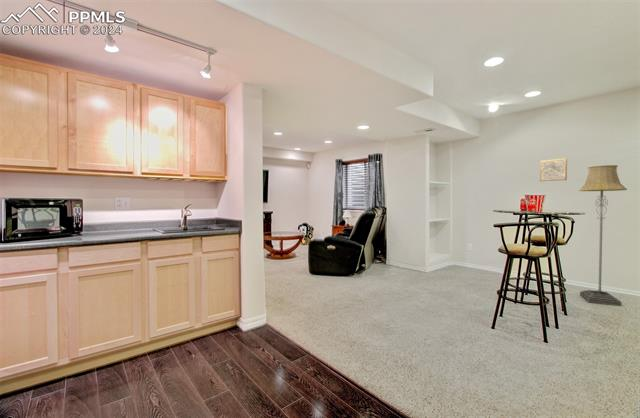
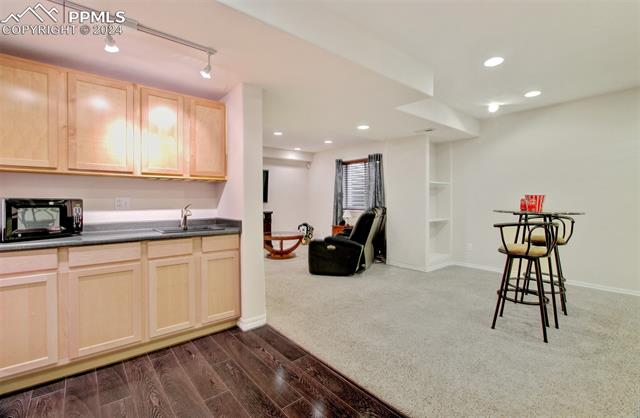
- floor lamp [578,164,628,307]
- wall art [539,158,568,182]
